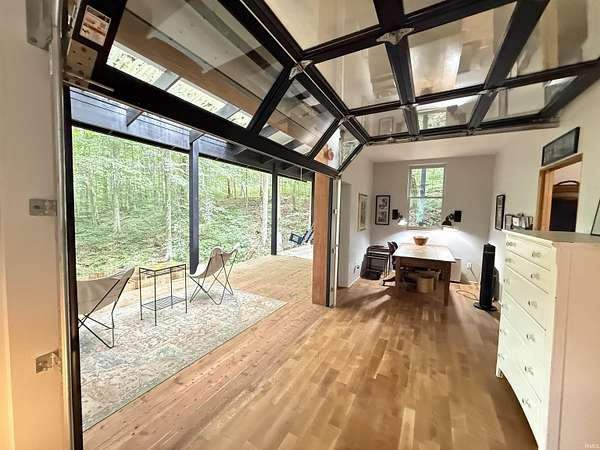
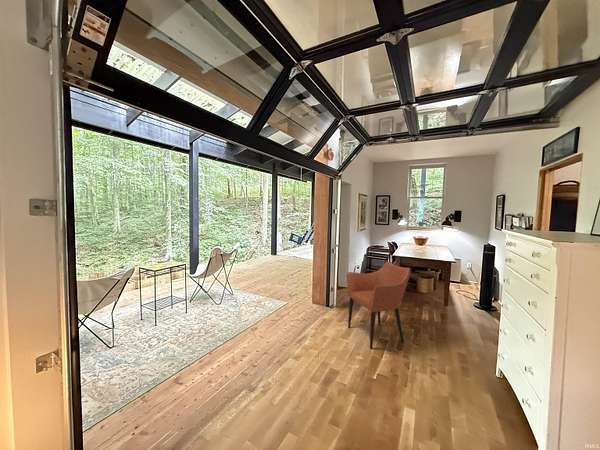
+ armchair [346,260,411,350]
